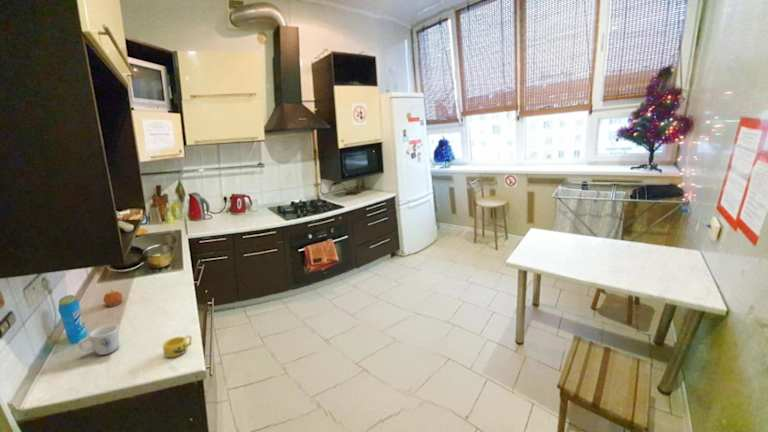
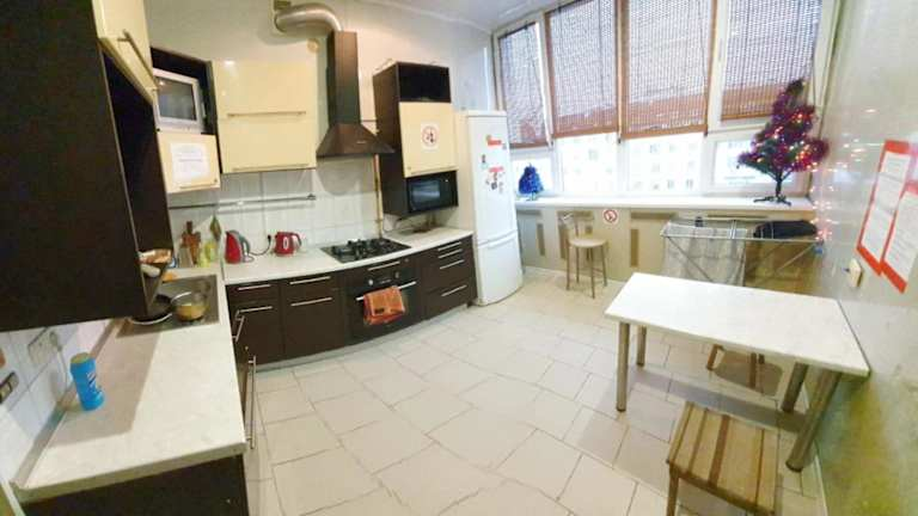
- mug [77,324,120,356]
- apple [102,288,123,308]
- cup [162,334,193,358]
